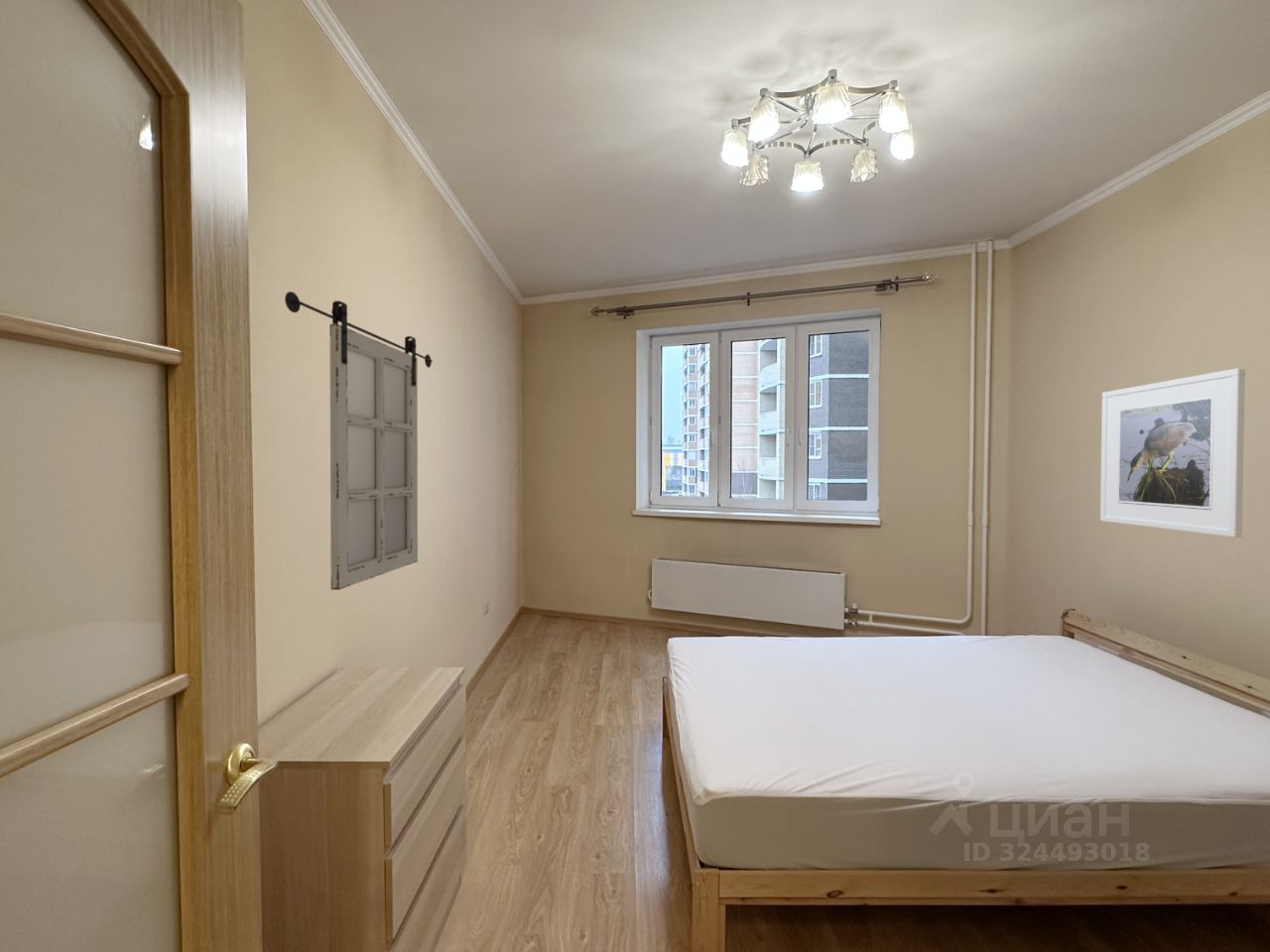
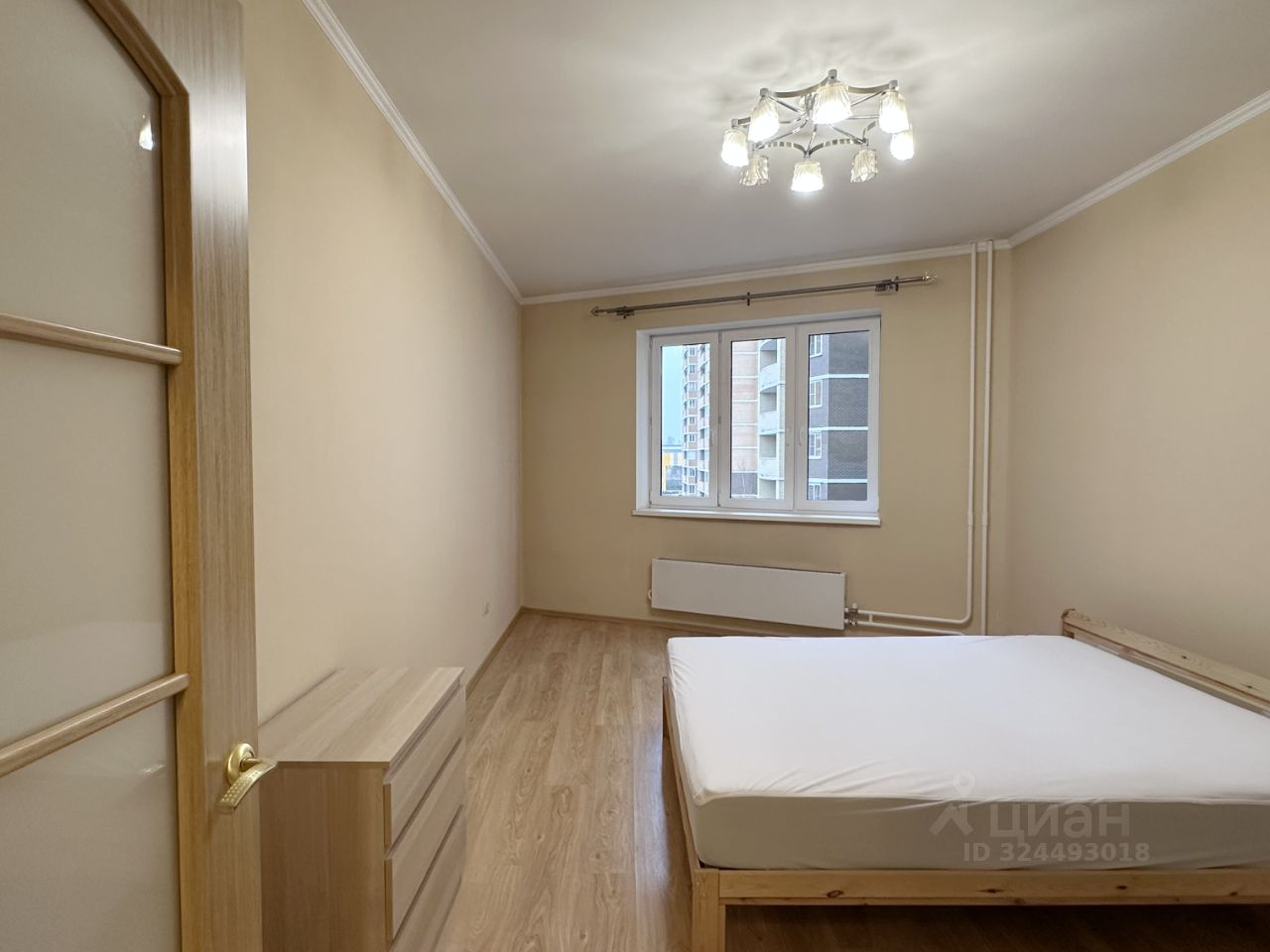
- home mirror [284,291,434,591]
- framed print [1099,367,1246,538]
